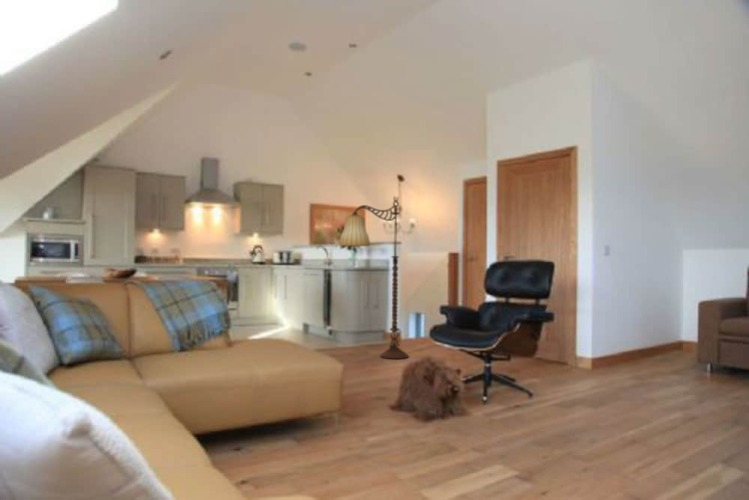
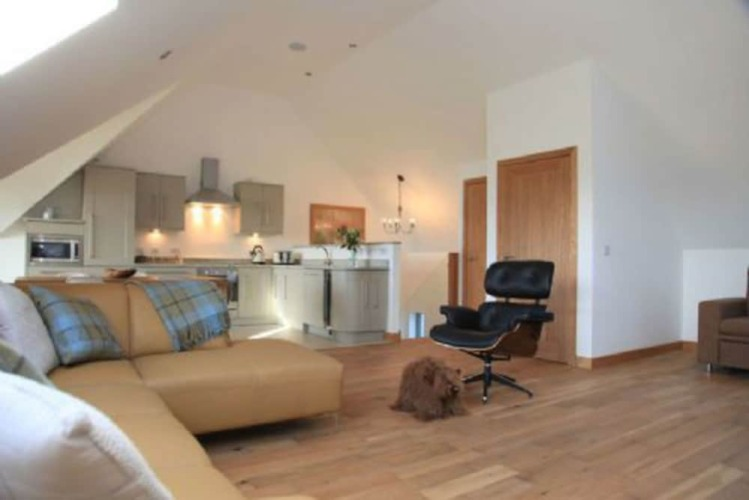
- floor lamp [338,196,409,360]
